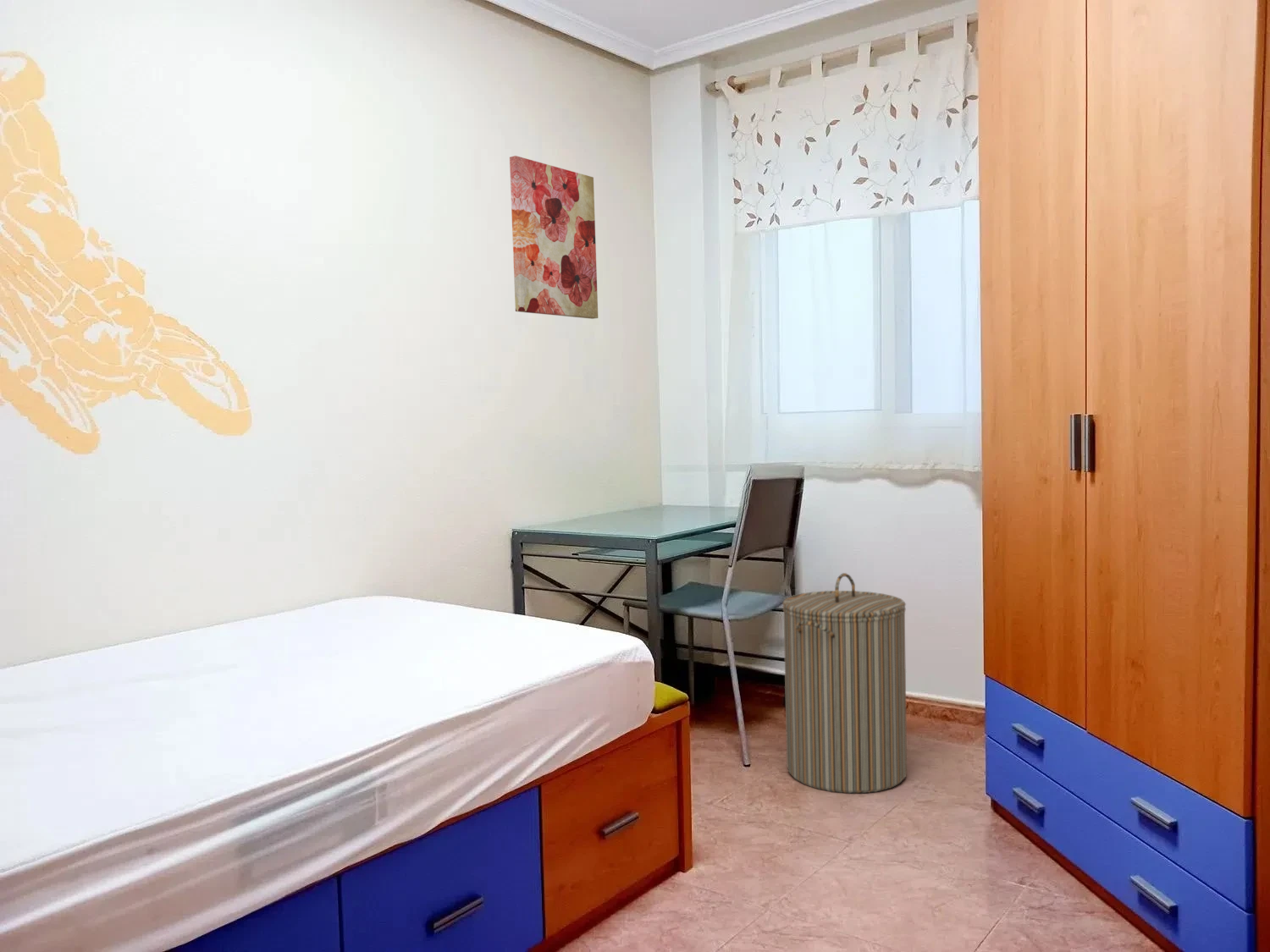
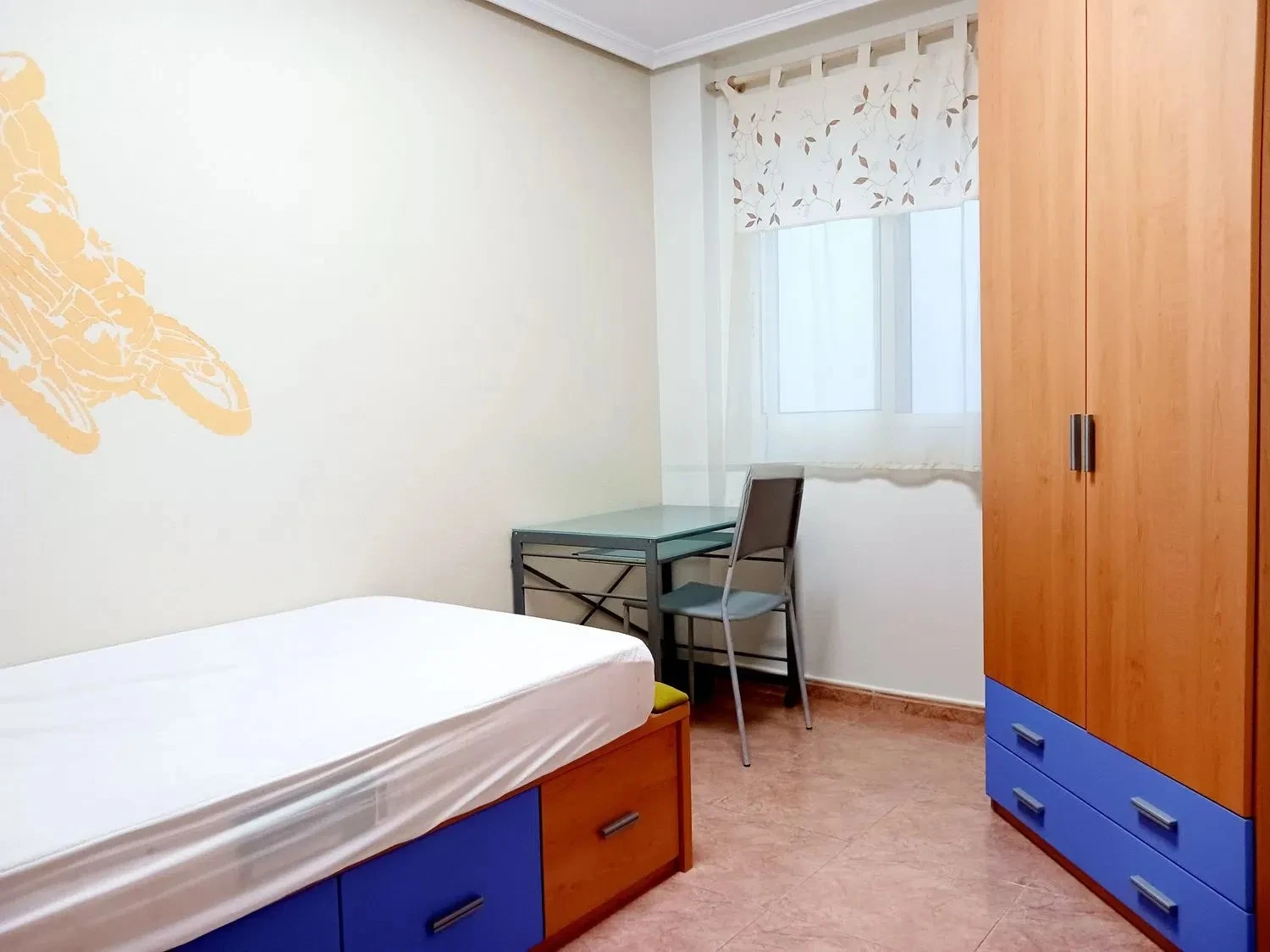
- laundry hamper [781,572,908,794]
- wall art [509,155,599,320]
